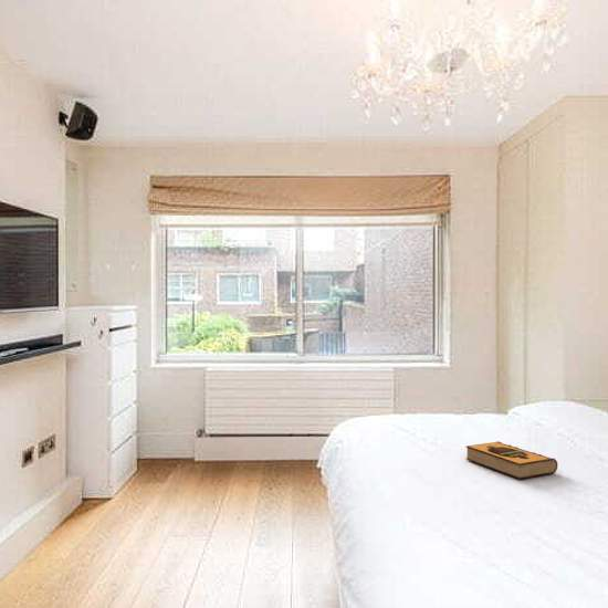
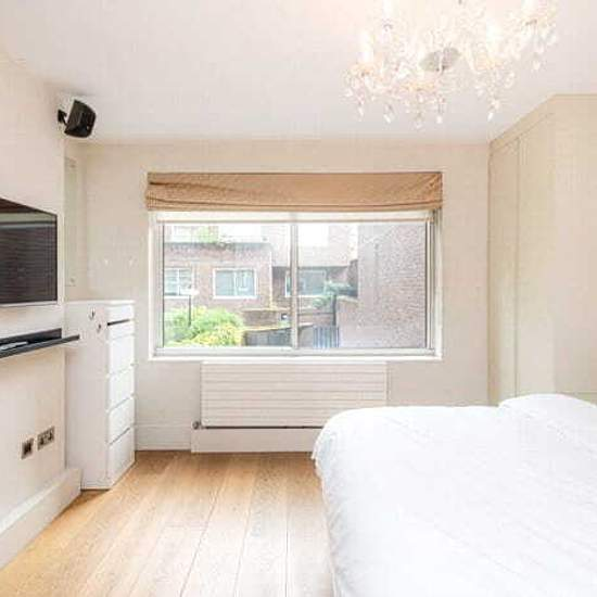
- hardback book [464,440,558,480]
